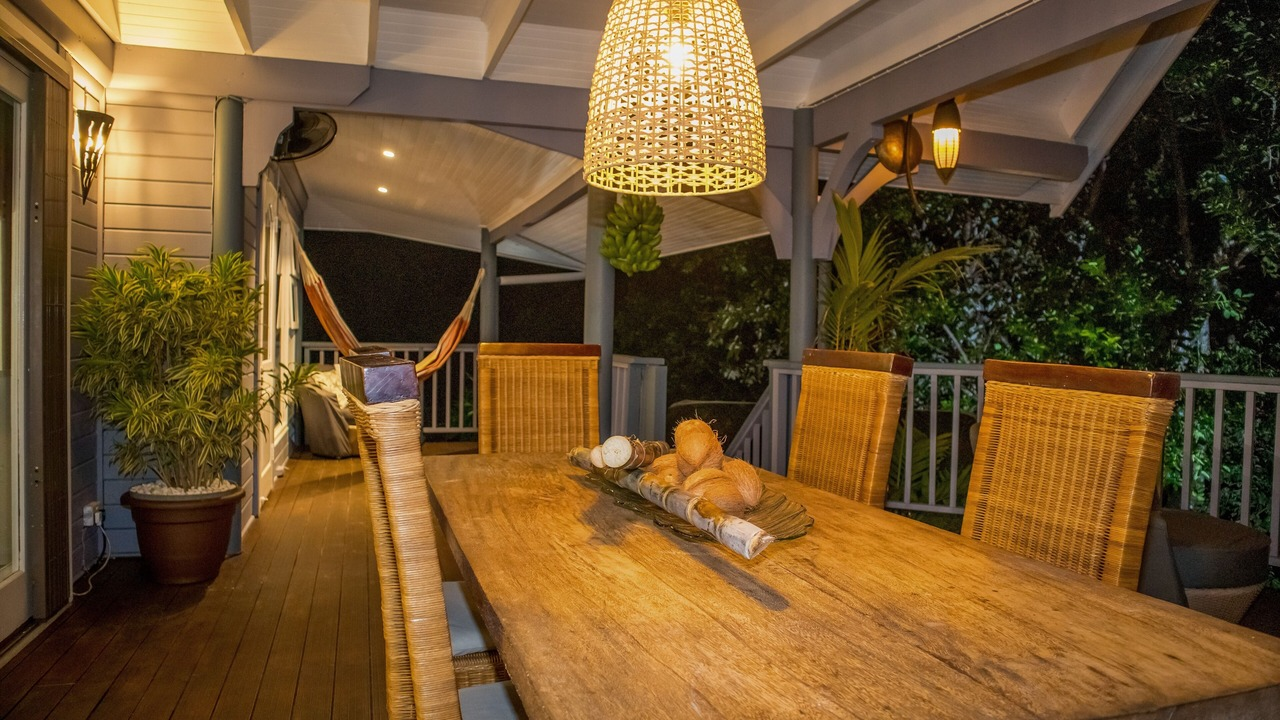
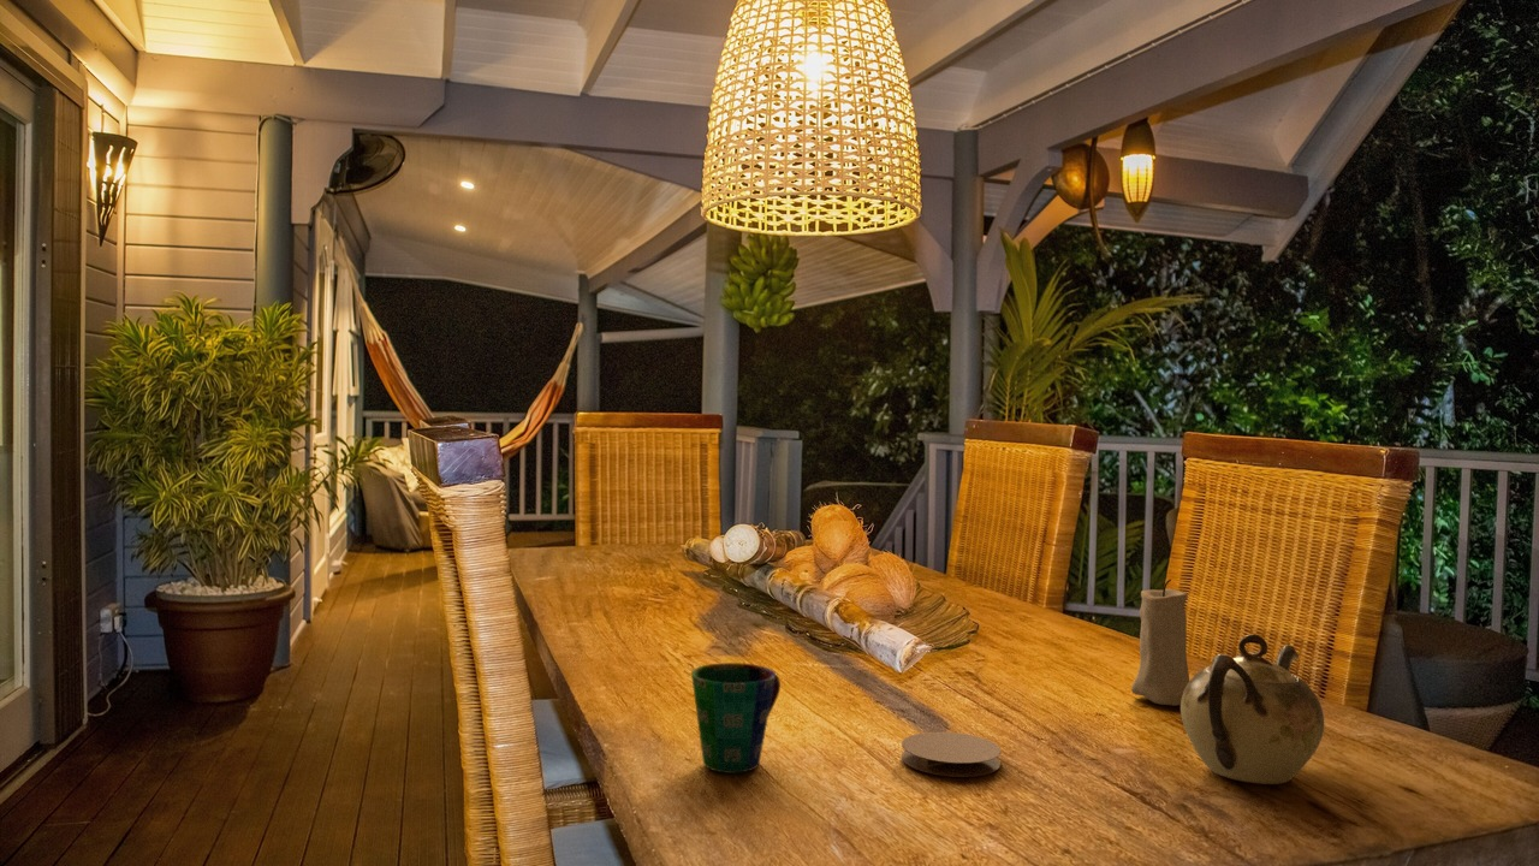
+ candle [1130,579,1190,707]
+ cup [690,662,782,775]
+ teapot [1179,633,1325,785]
+ coaster [901,731,1003,778]
